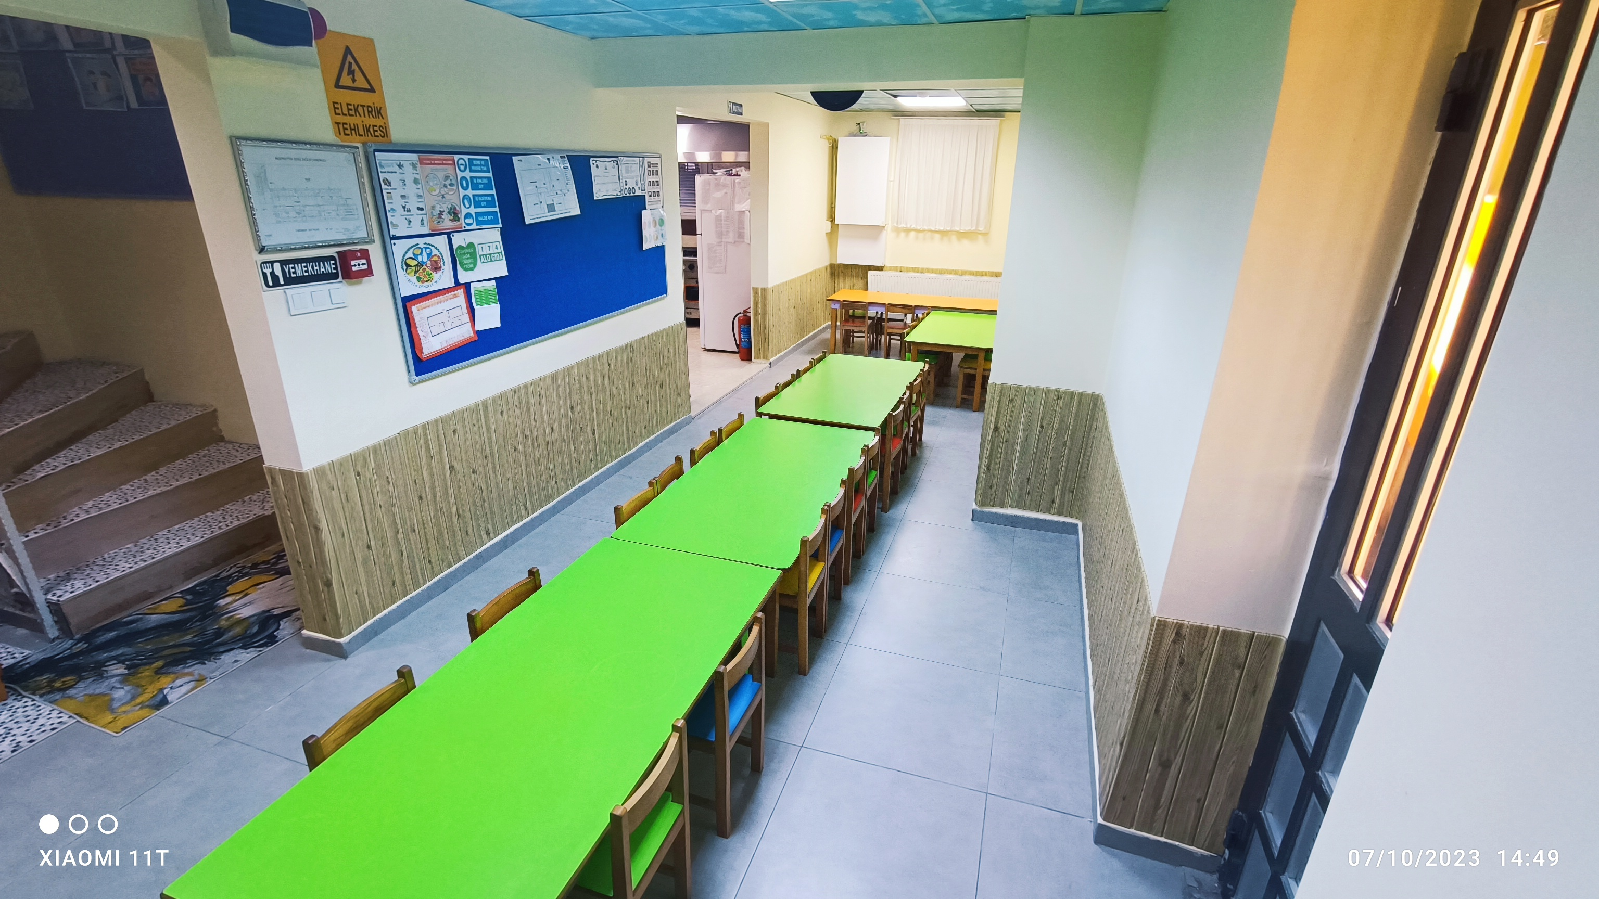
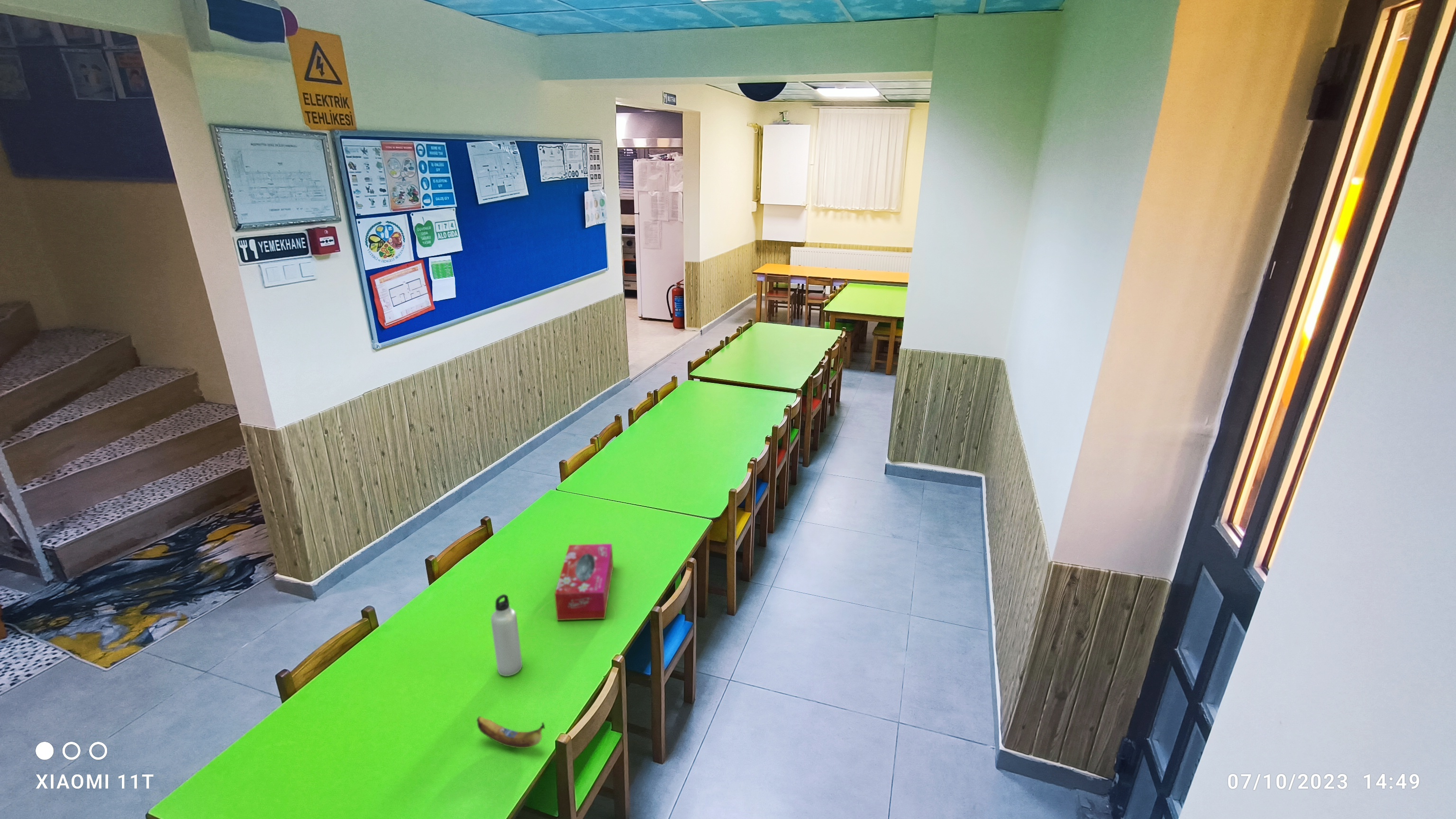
+ tissue box [554,543,614,621]
+ banana [476,716,546,749]
+ water bottle [491,594,523,676]
